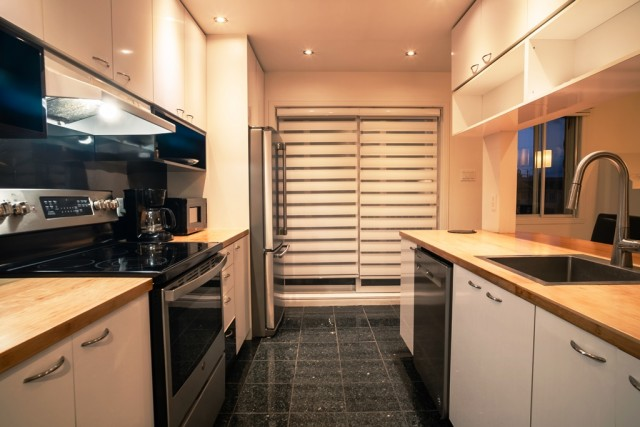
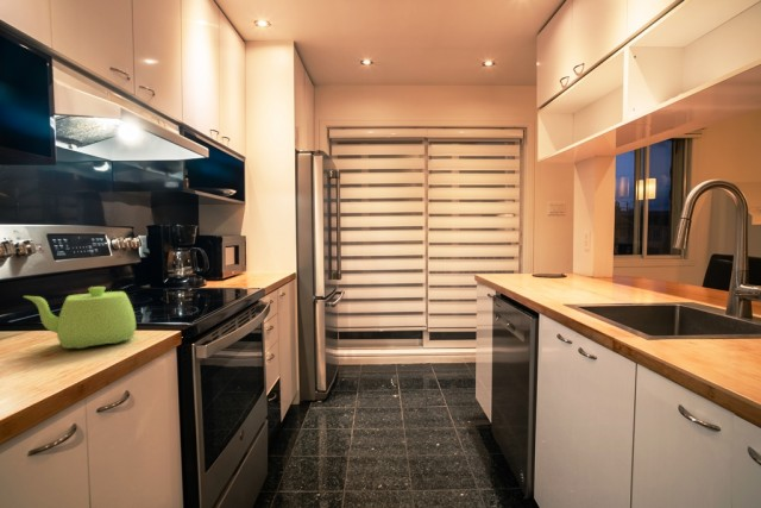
+ teapot [23,286,137,350]
